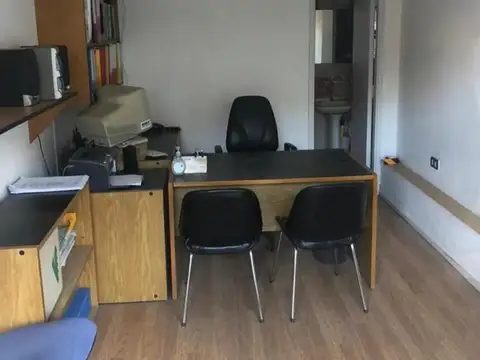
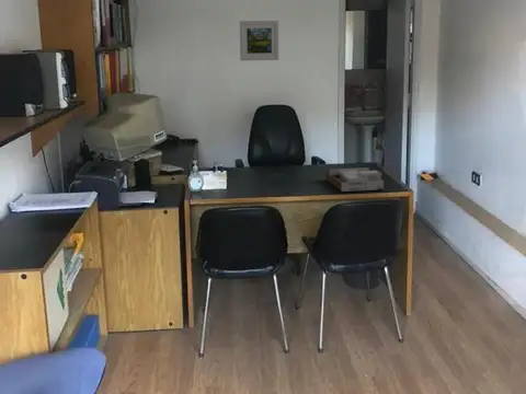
+ paper tray [324,166,386,193]
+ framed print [239,20,279,61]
